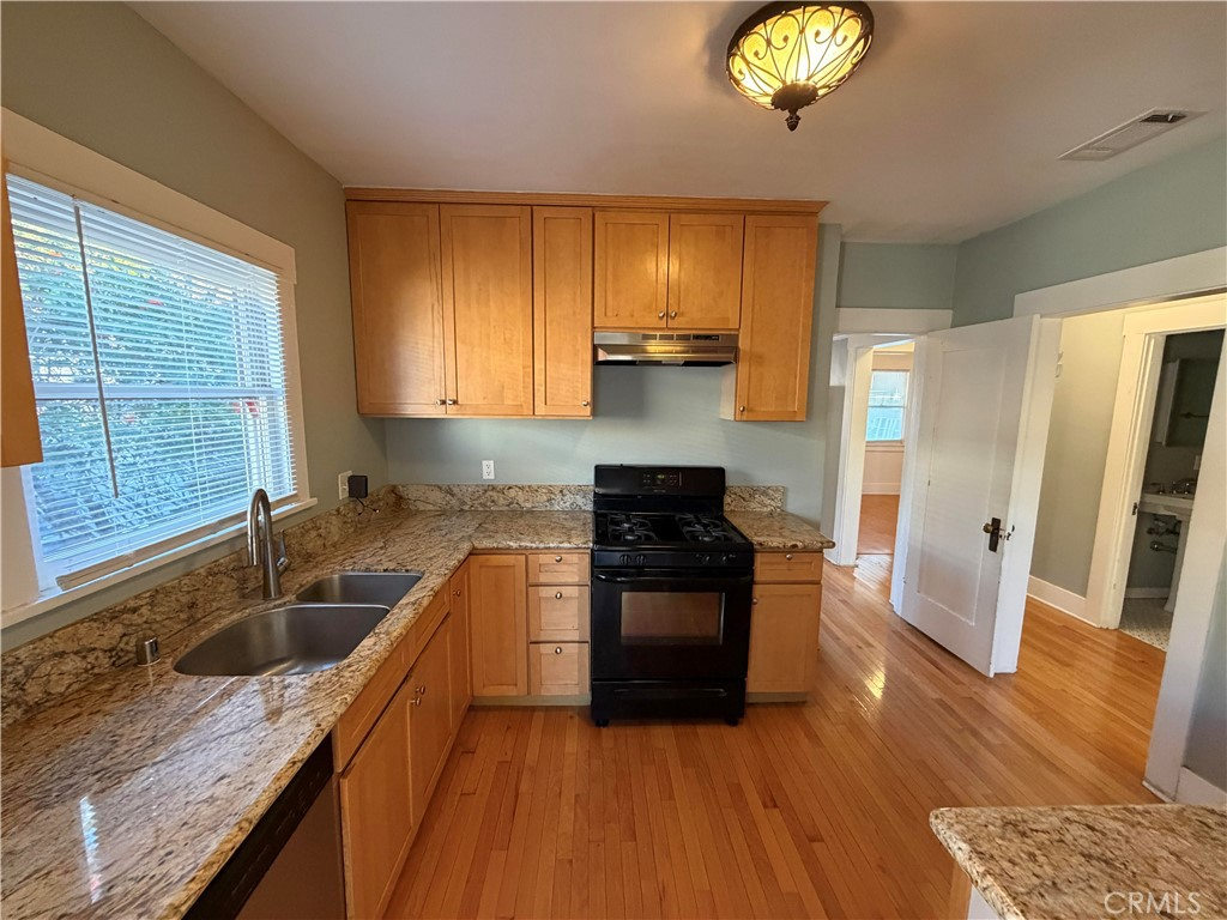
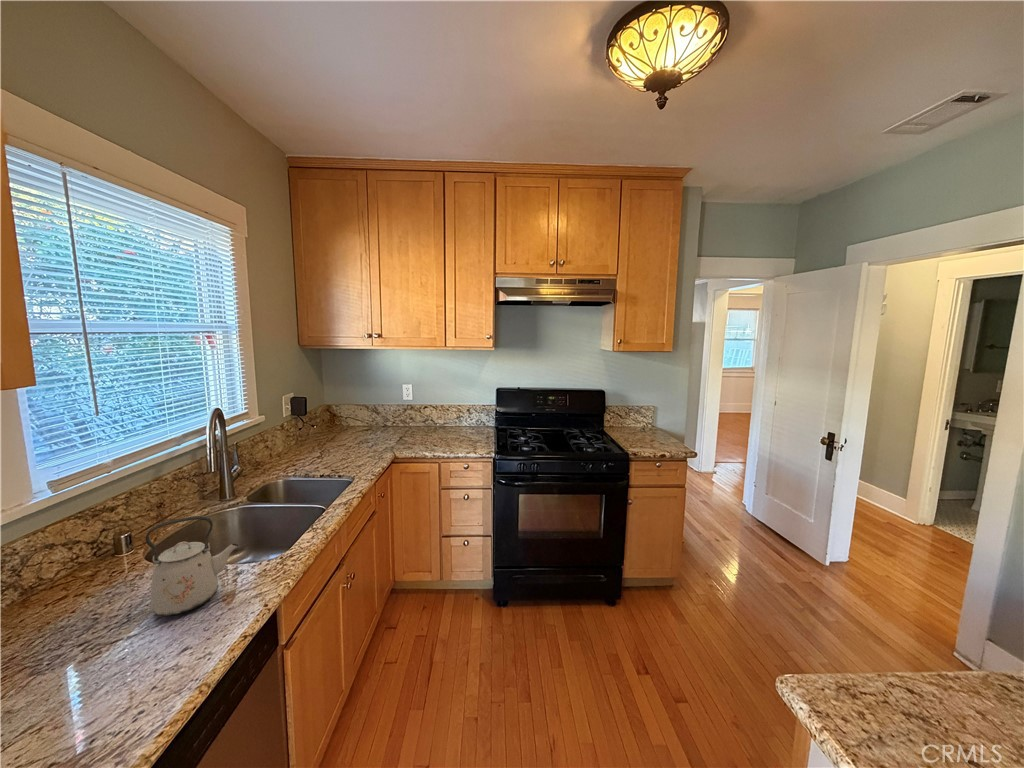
+ kettle [144,515,240,617]
